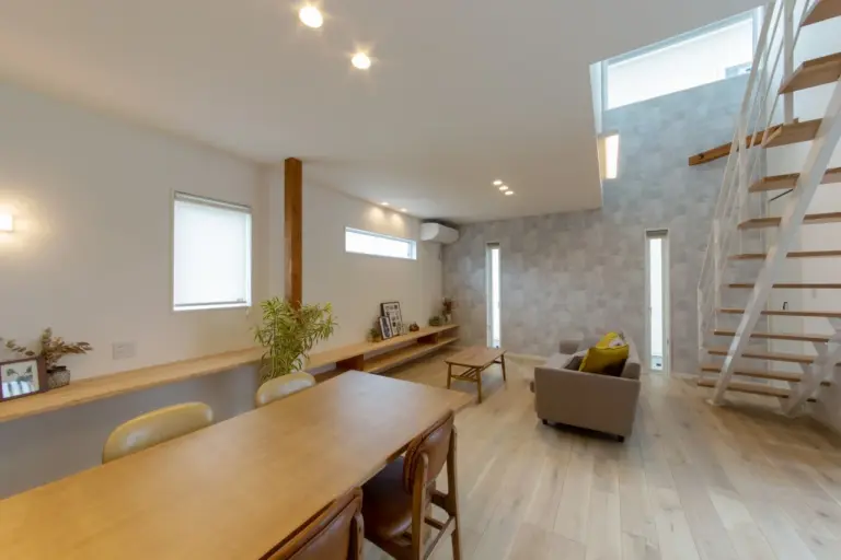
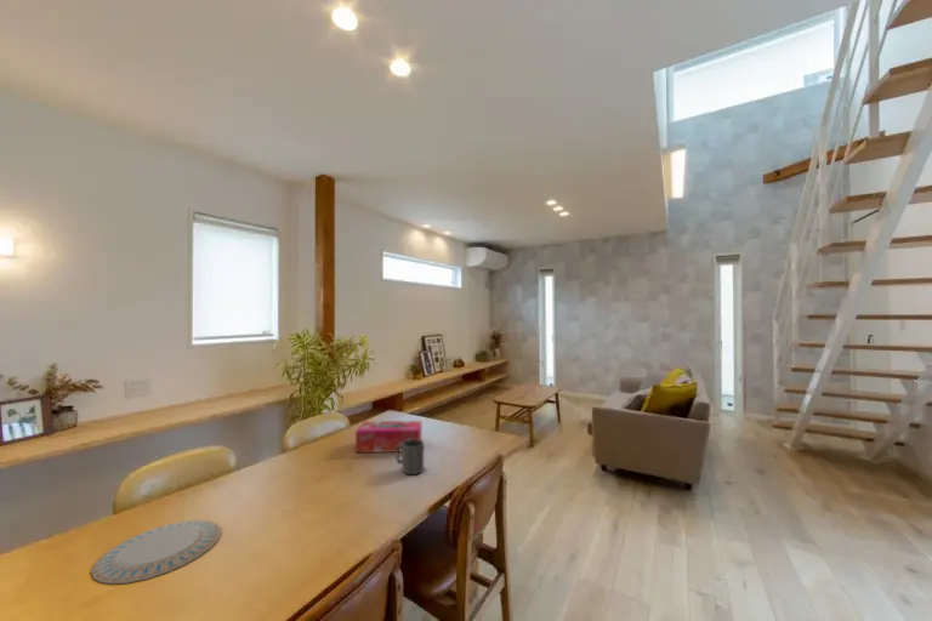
+ chinaware [90,519,222,586]
+ tissue box [354,420,422,454]
+ mug [394,439,425,475]
